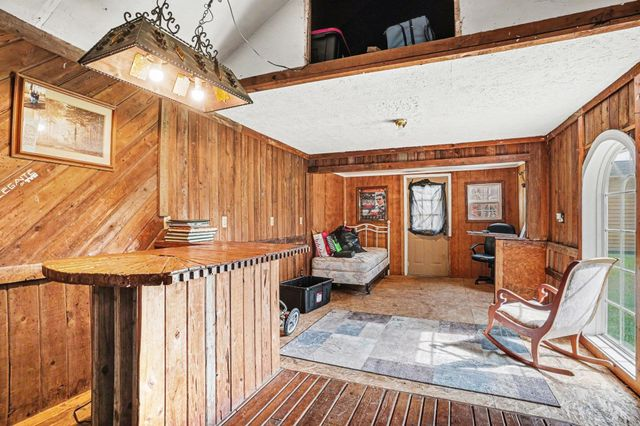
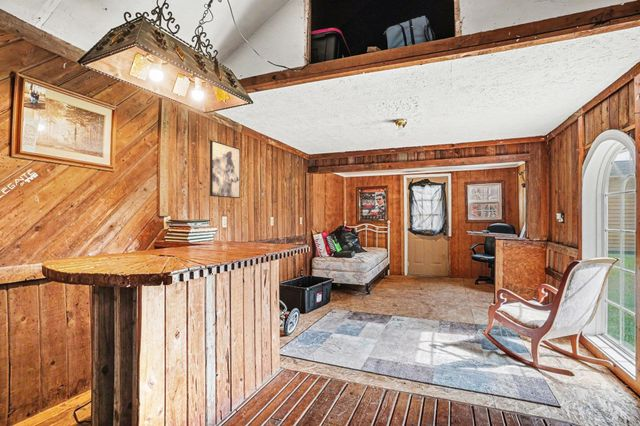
+ wall art [209,140,241,199]
